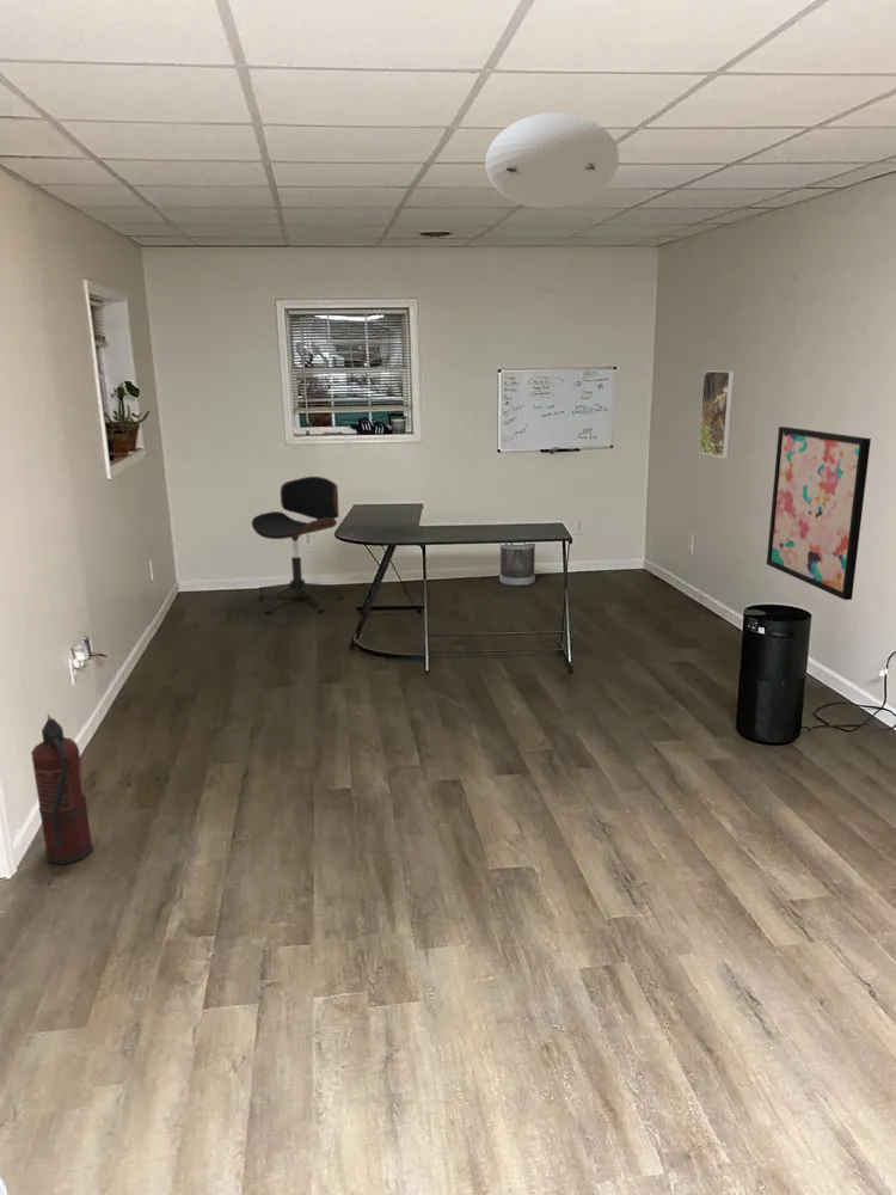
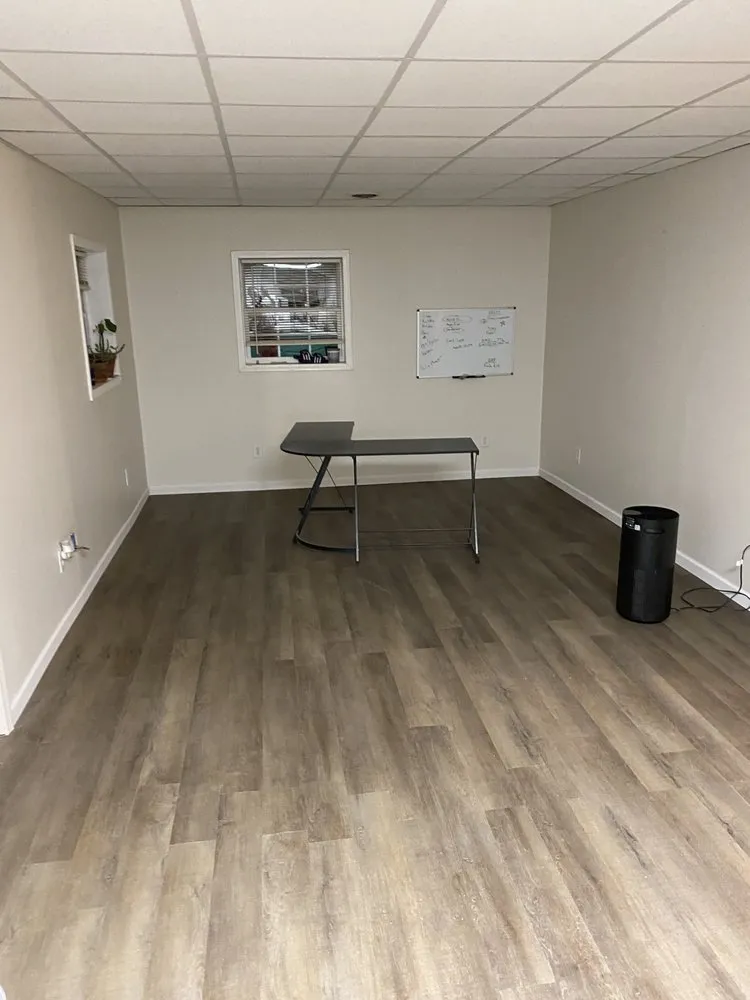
- office chair [251,476,345,614]
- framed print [698,369,736,459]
- ceiling light [484,112,620,209]
- fire extinguisher [30,712,94,866]
- wastebasket [498,543,536,587]
- wall art [766,425,872,601]
